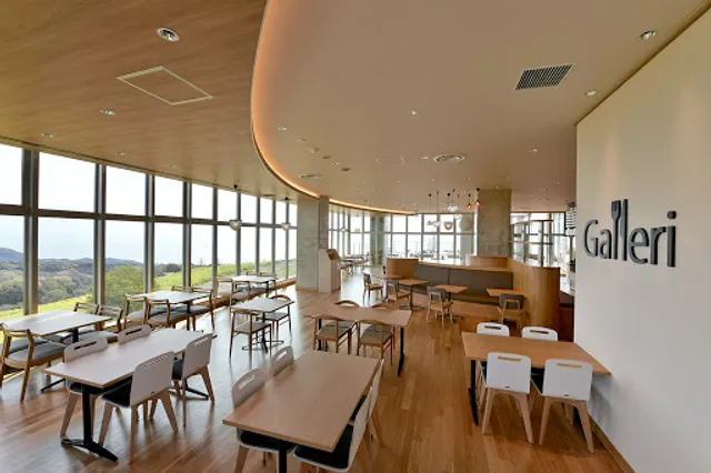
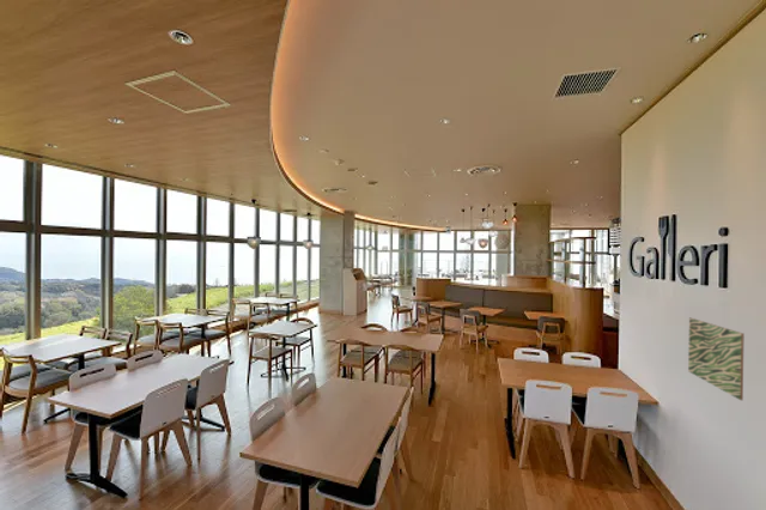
+ wall art [687,317,746,401]
